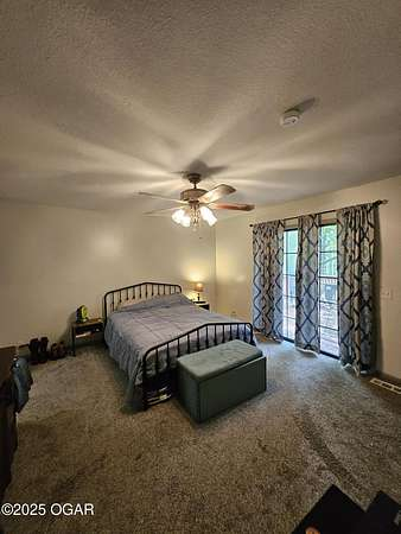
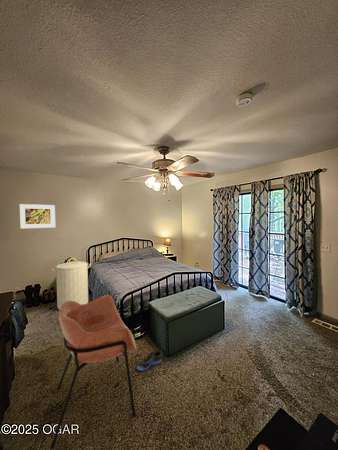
+ laundry hamper [51,257,92,310]
+ sneaker [136,349,163,372]
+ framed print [19,203,56,229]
+ armchair [49,294,137,450]
